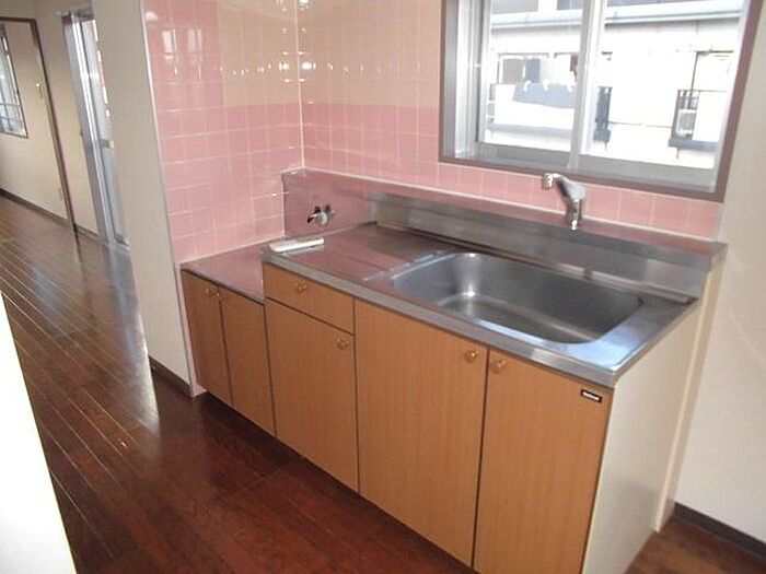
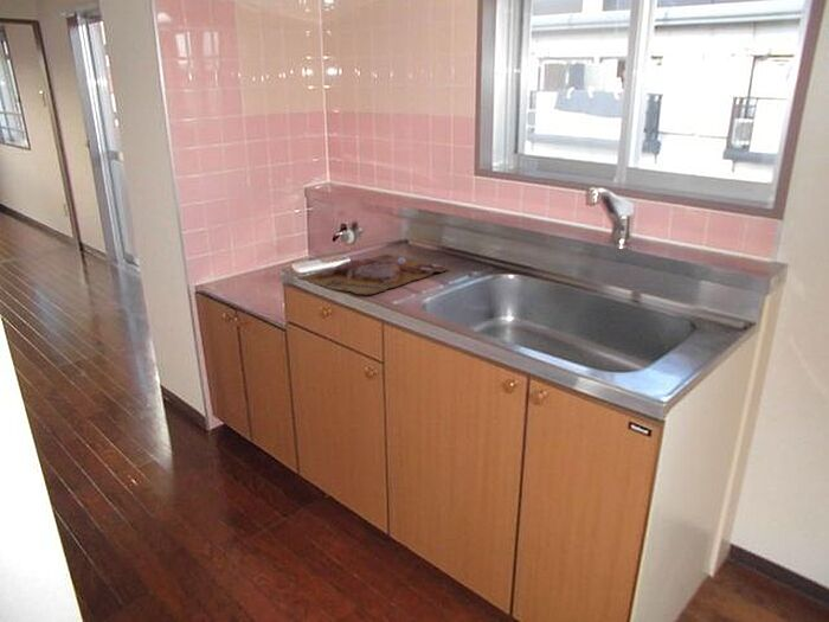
+ cutting board [298,254,452,296]
